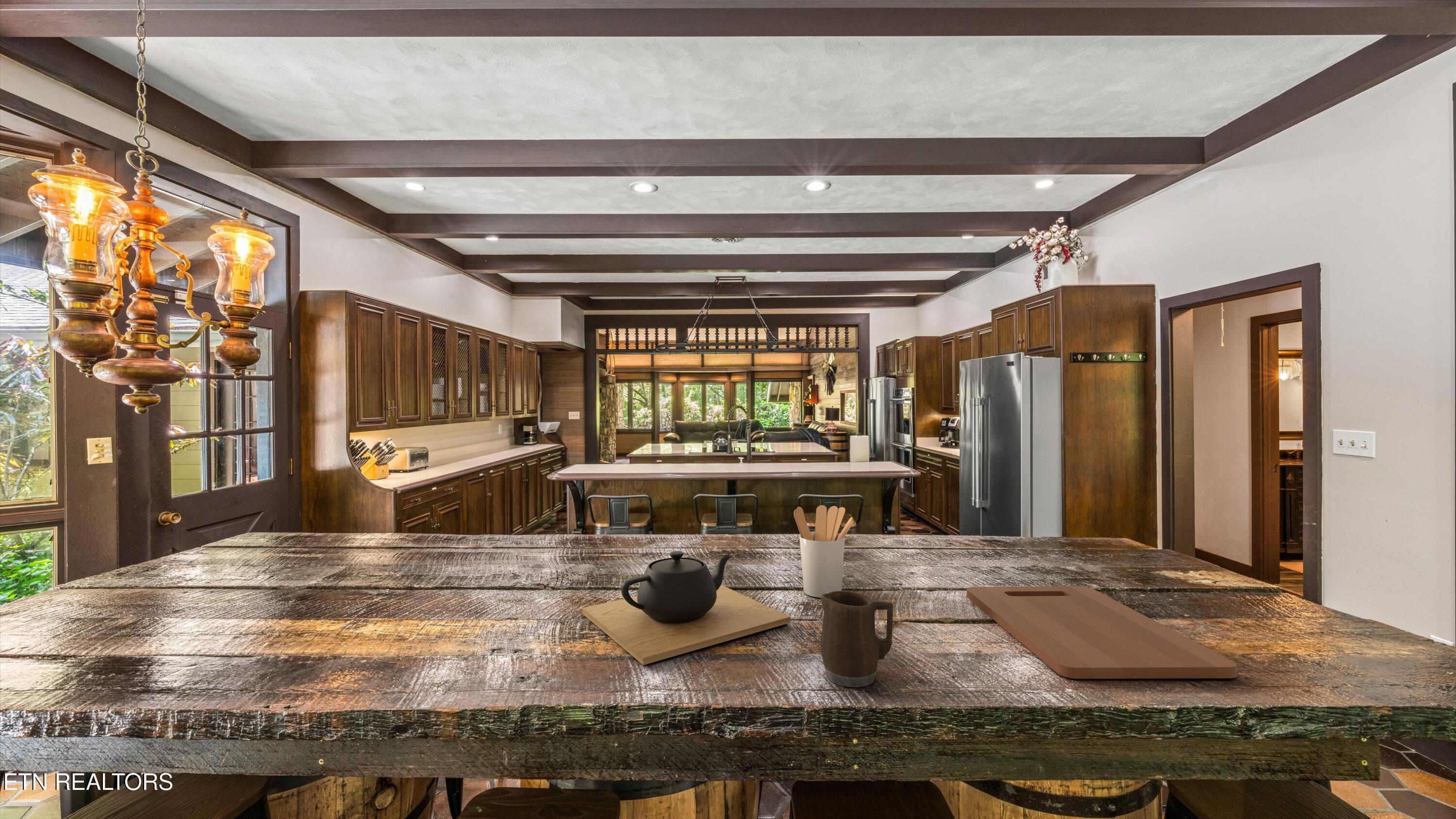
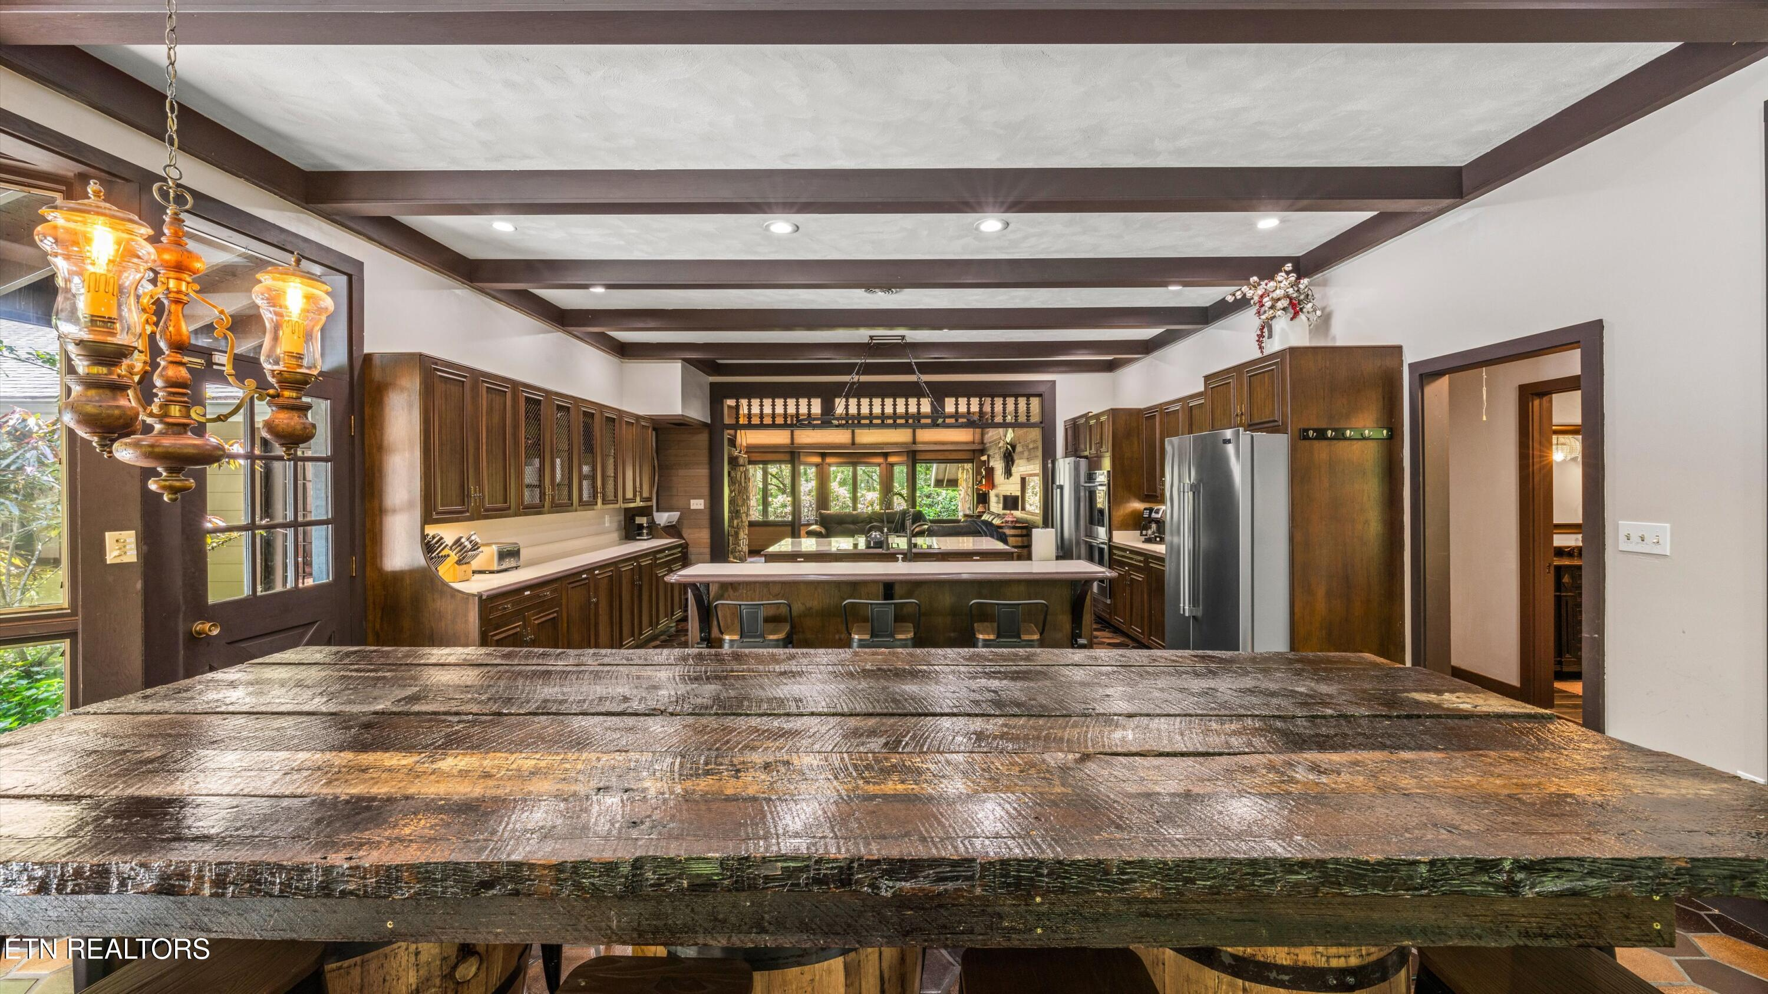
- mug [820,590,893,687]
- cutting board [966,586,1237,679]
- teapot [582,551,791,666]
- utensil holder [794,505,855,598]
